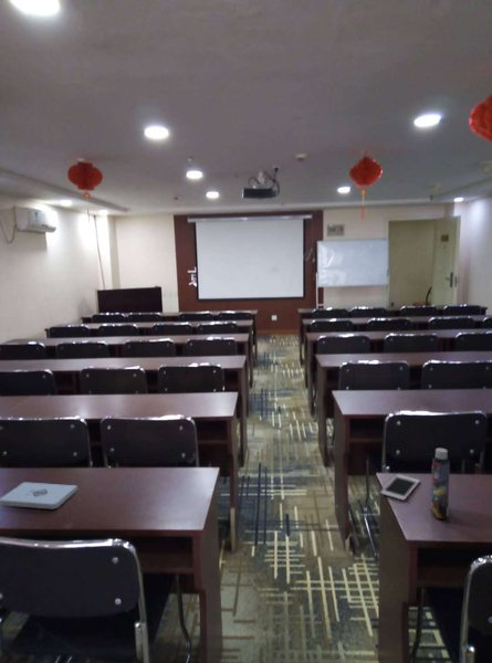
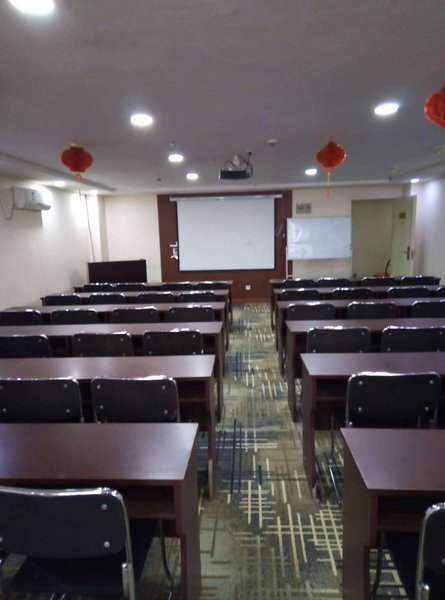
- bottle [430,448,451,520]
- cell phone [380,474,421,502]
- notepad [0,481,78,511]
